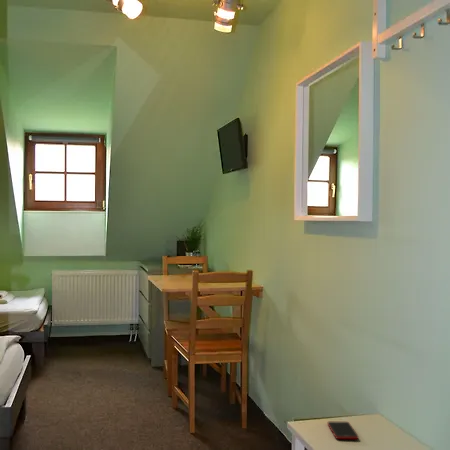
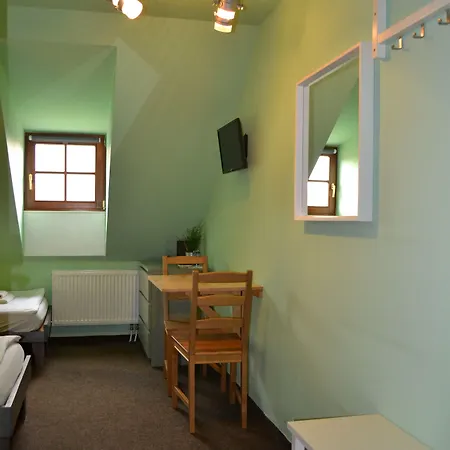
- cell phone [327,421,360,440]
